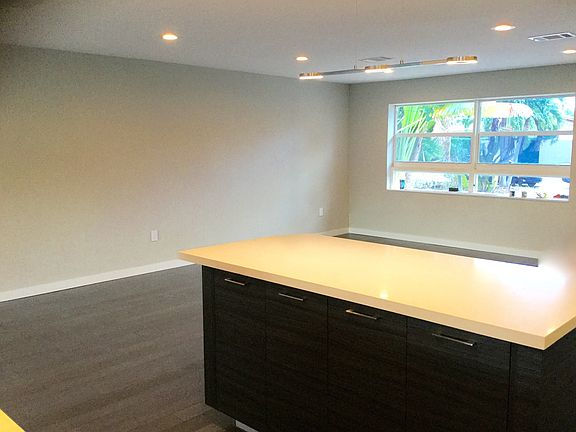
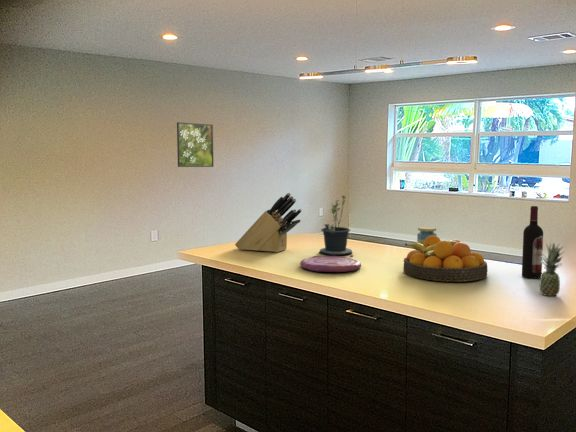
+ potted plant [318,195,354,257]
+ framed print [176,121,214,168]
+ knife block [234,192,303,253]
+ fruit [538,242,566,298]
+ jar [416,226,438,245]
+ fruit bowl [402,235,489,283]
+ plate [299,255,362,273]
+ wine bottle [521,205,544,280]
